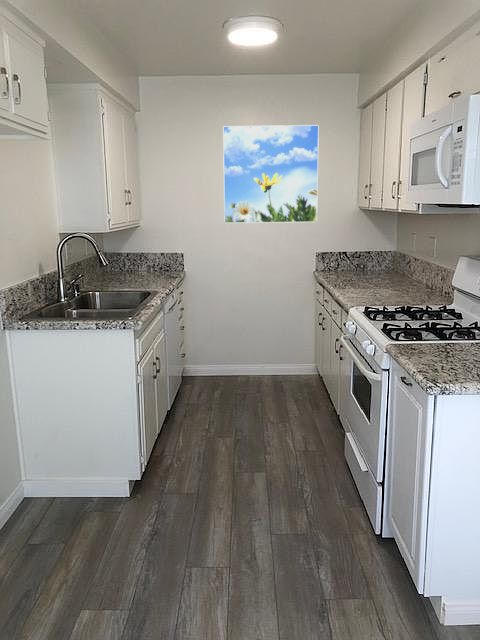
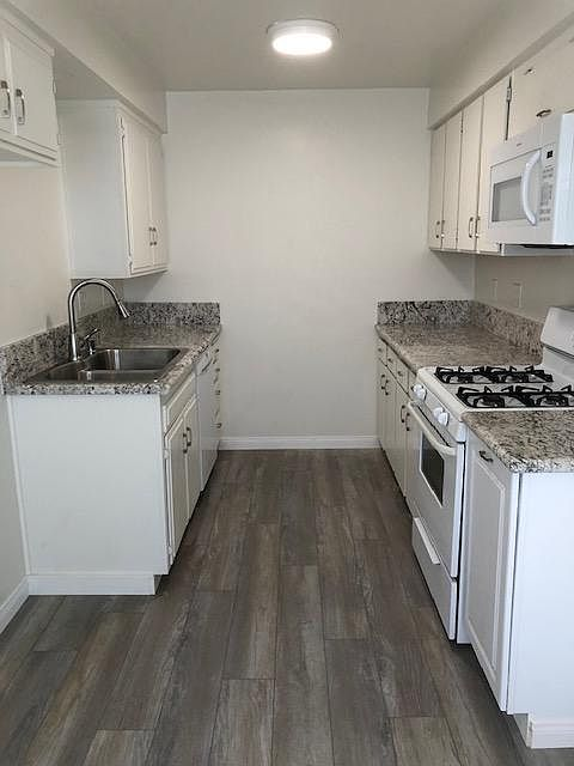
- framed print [222,124,320,224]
